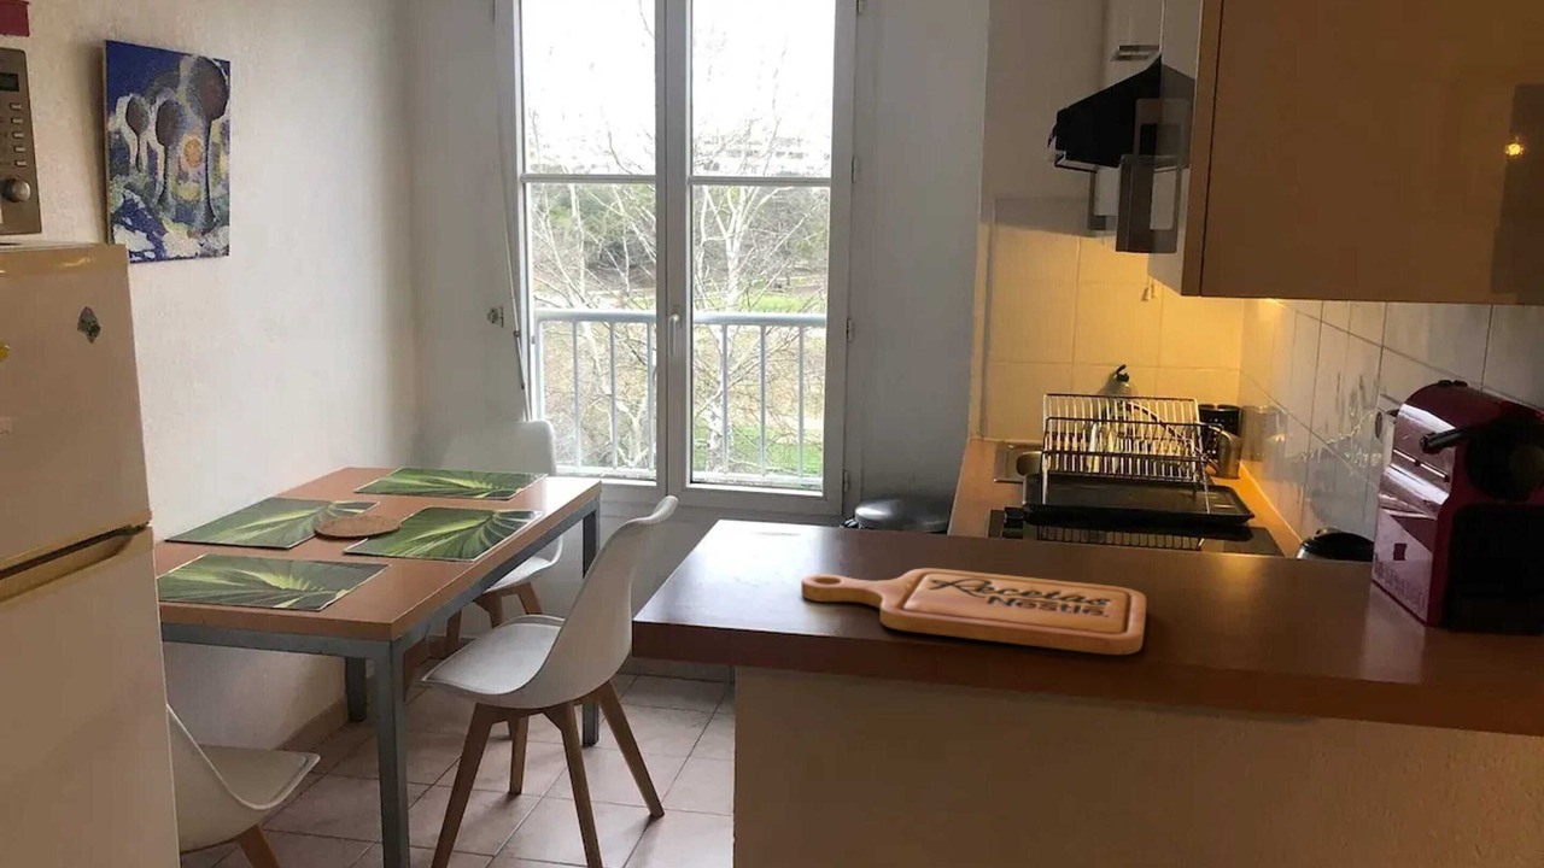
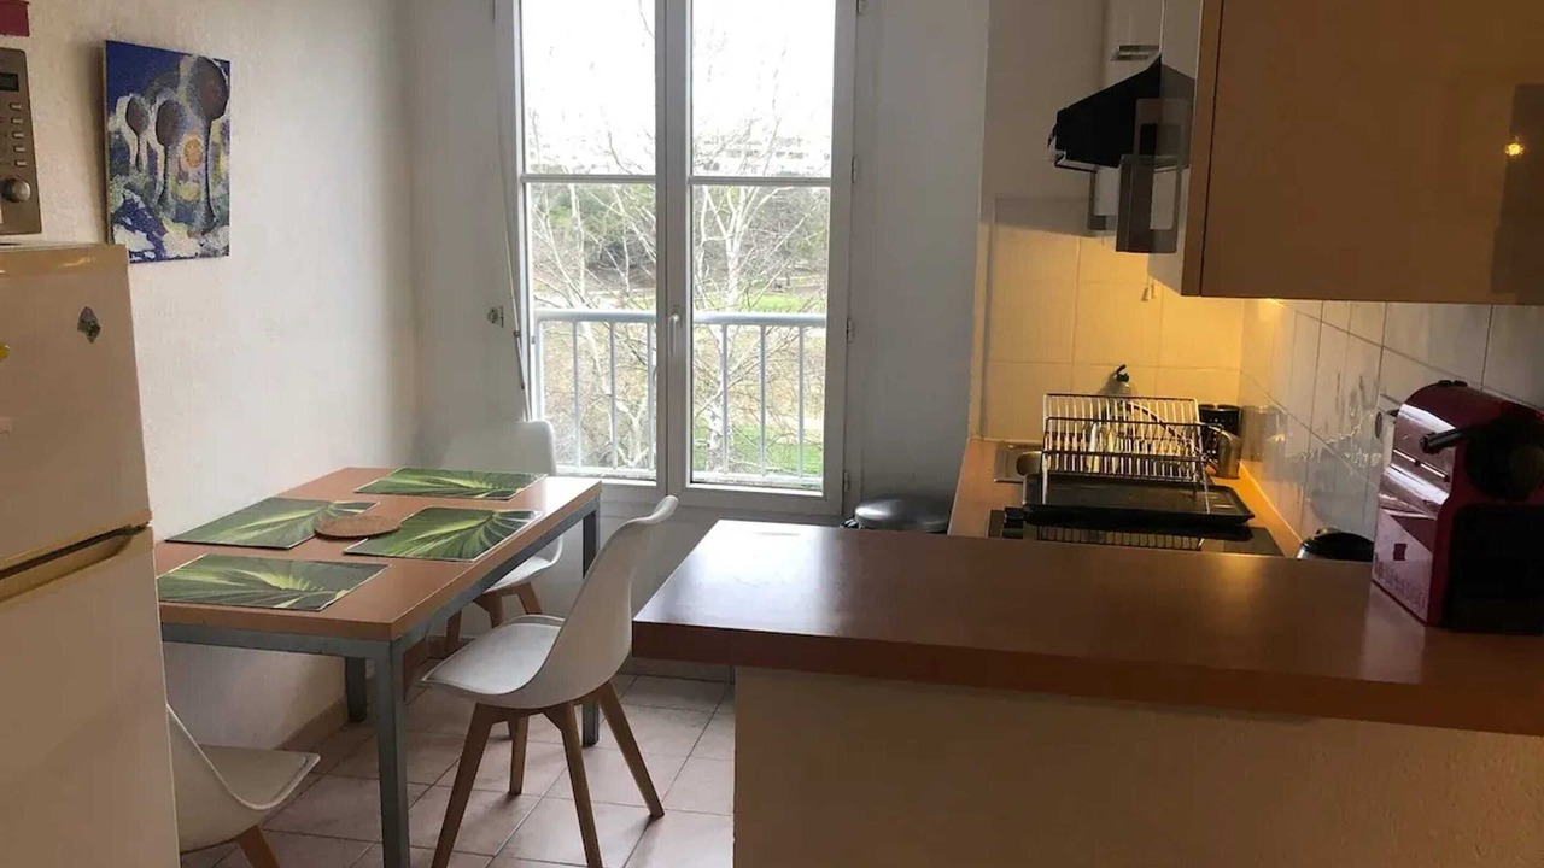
- cutting board [800,567,1147,656]
